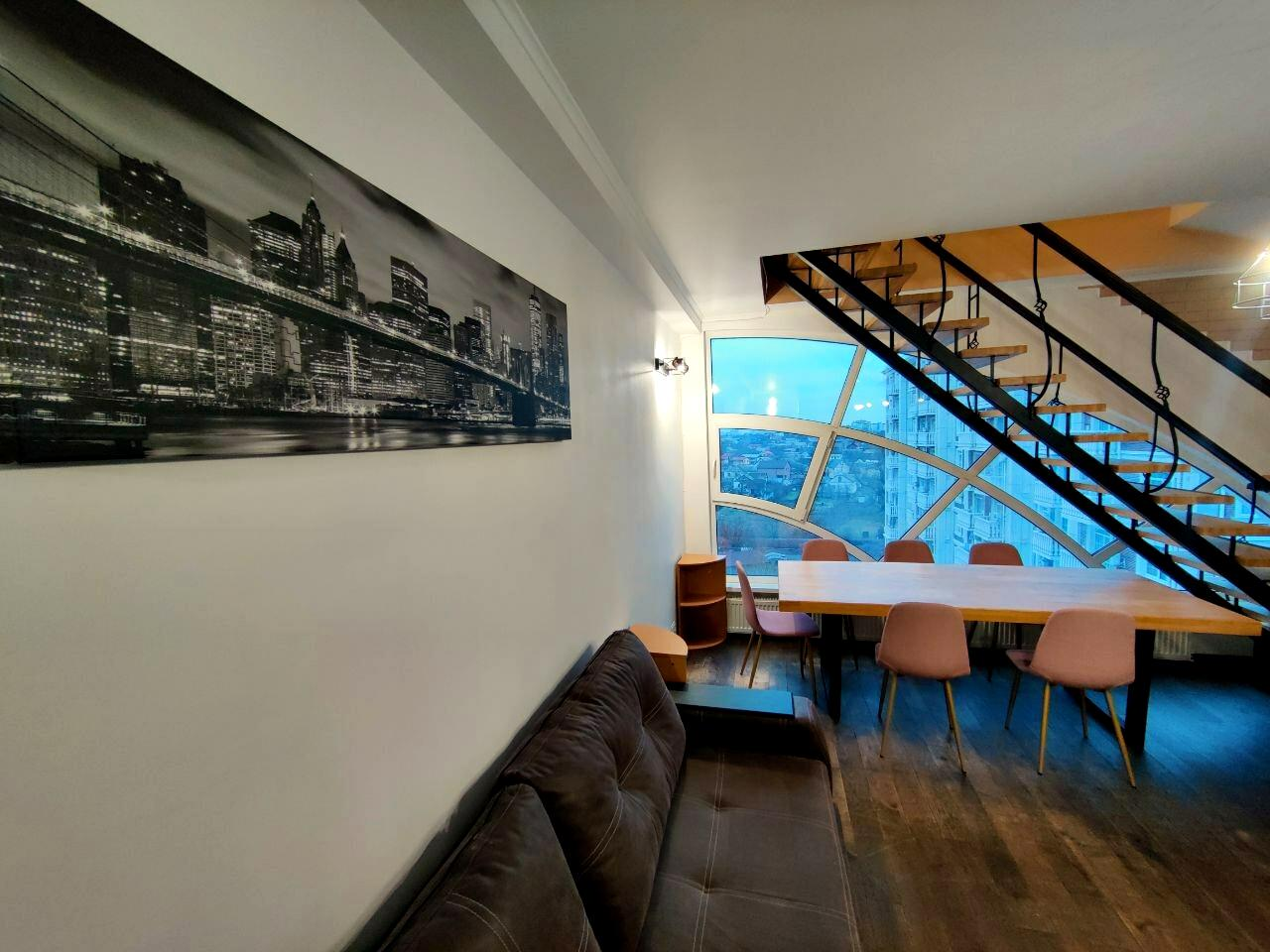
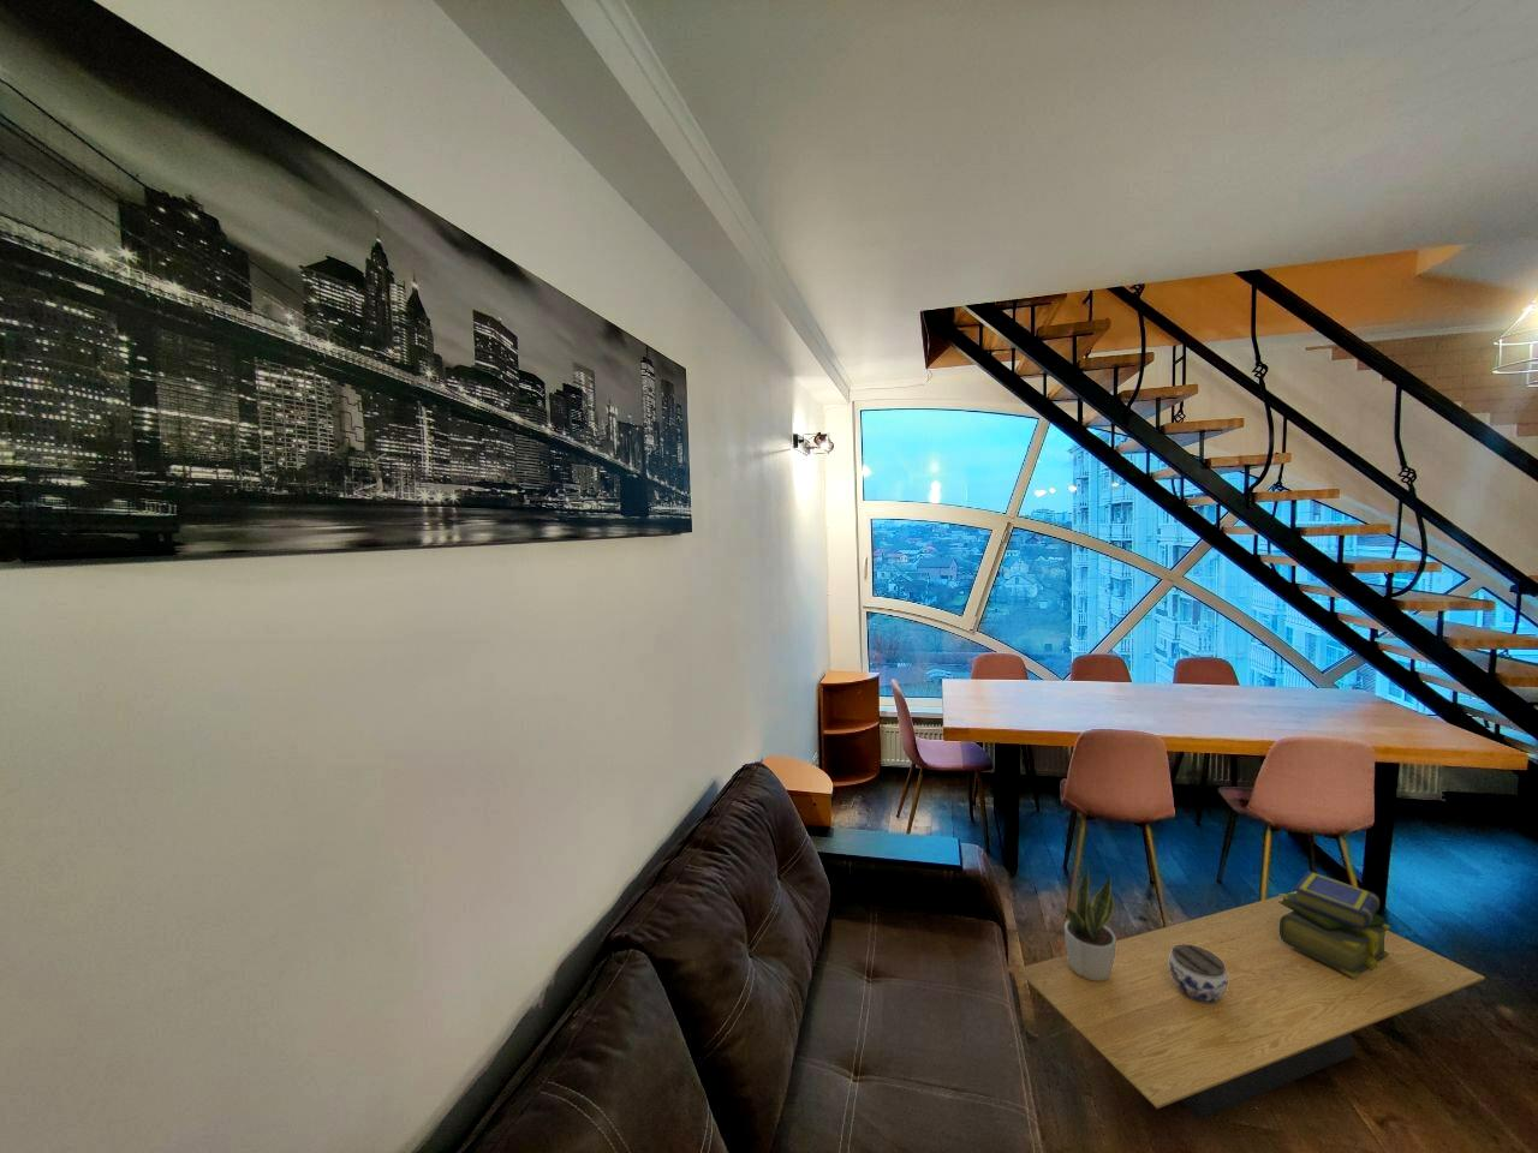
+ potted plant [1063,865,1118,981]
+ jar [1169,943,1228,1003]
+ coffee table [1016,890,1486,1120]
+ stack of books [1278,870,1391,977]
